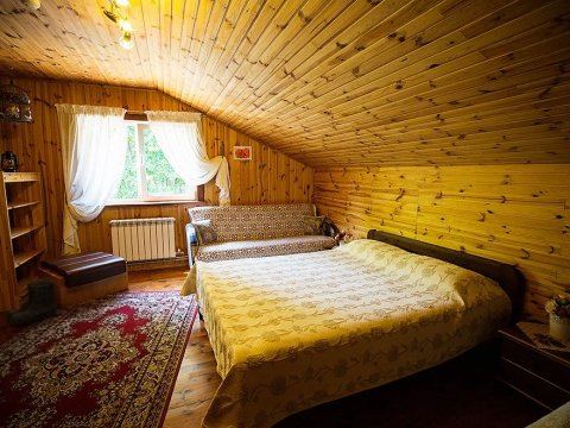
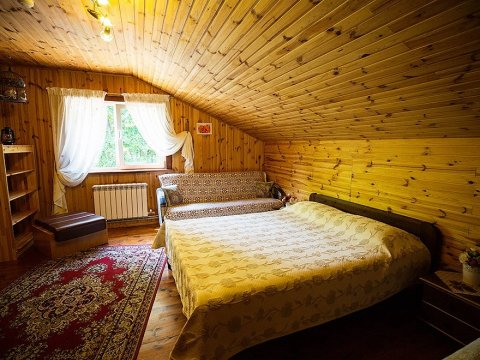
- boots [4,278,58,327]
